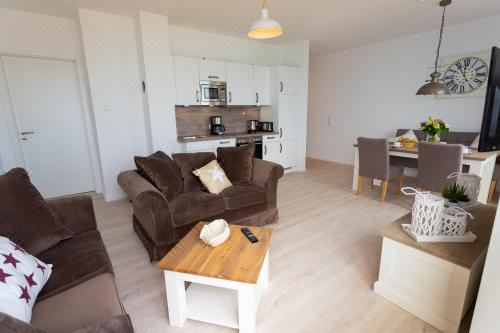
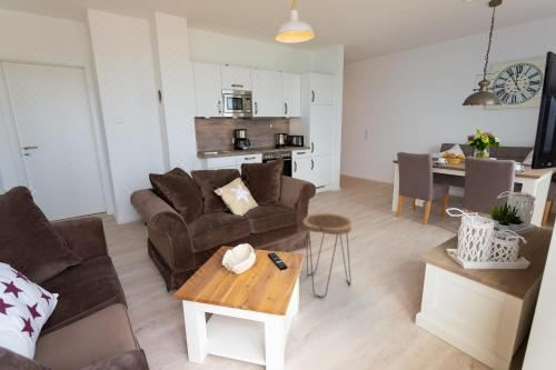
+ side table [302,212,353,299]
